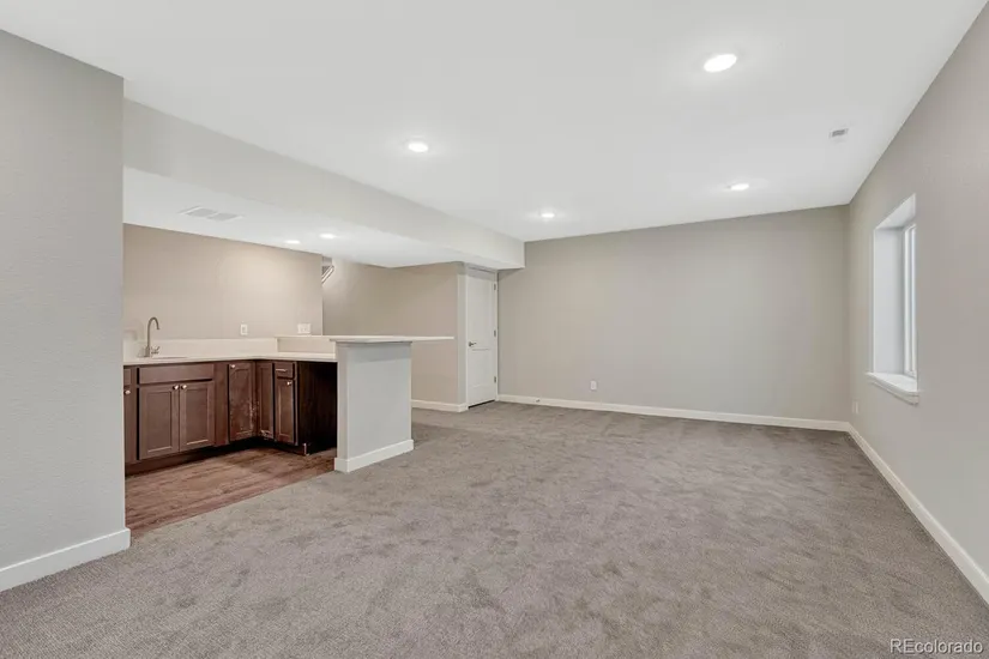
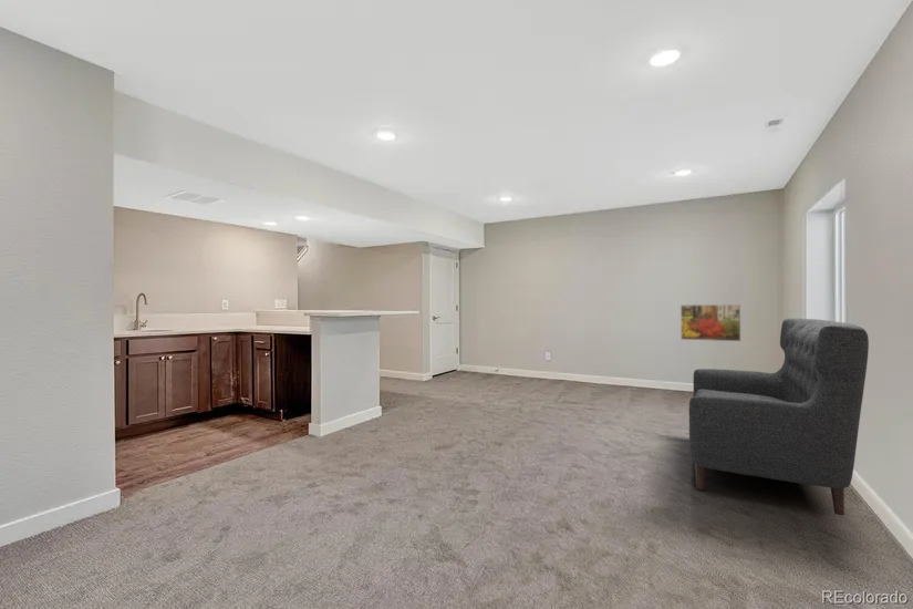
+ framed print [679,303,741,342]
+ sofa [688,317,870,516]
